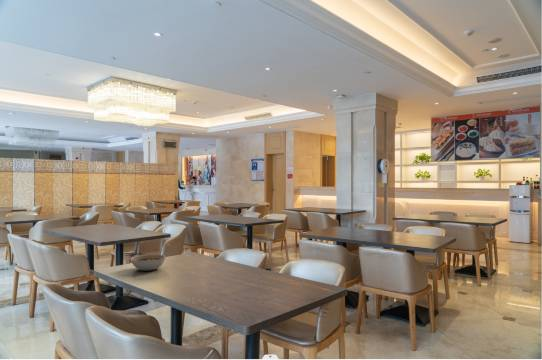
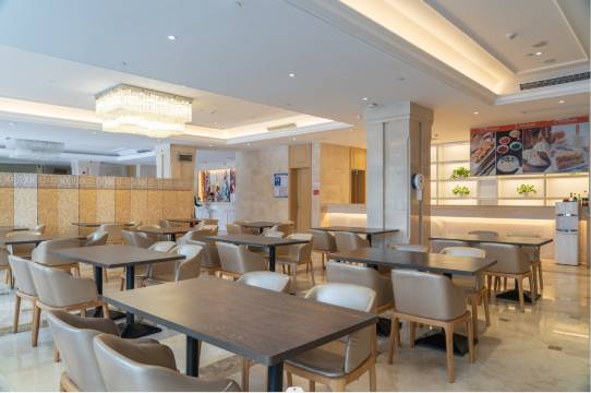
- bowl [130,253,167,272]
